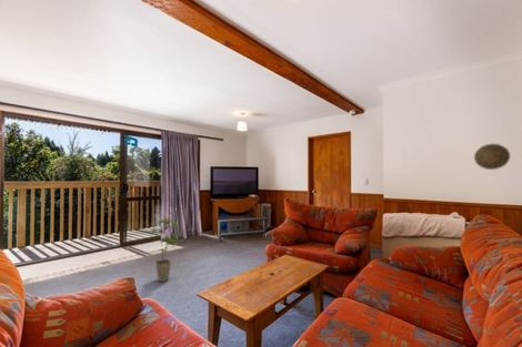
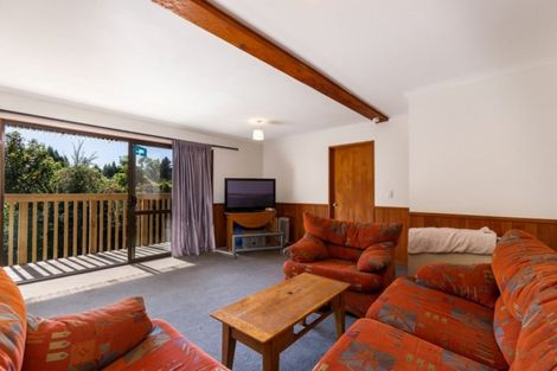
- house plant [149,216,184,283]
- decorative plate [473,143,511,171]
